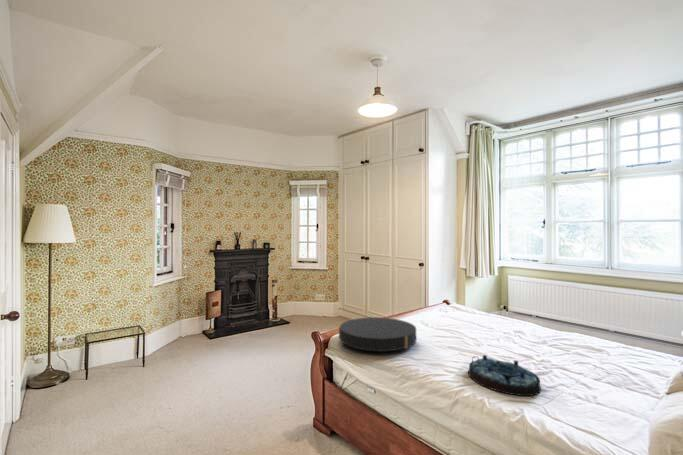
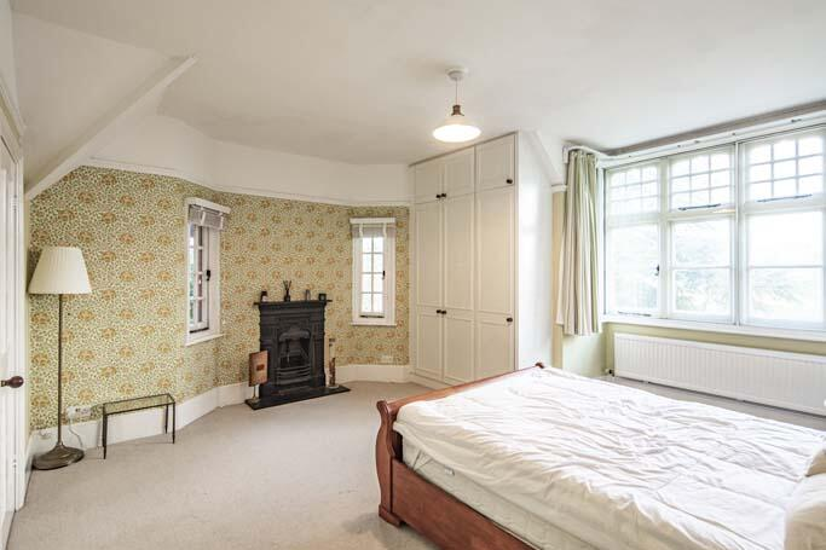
- cushion [338,316,417,352]
- serving tray [467,354,542,397]
